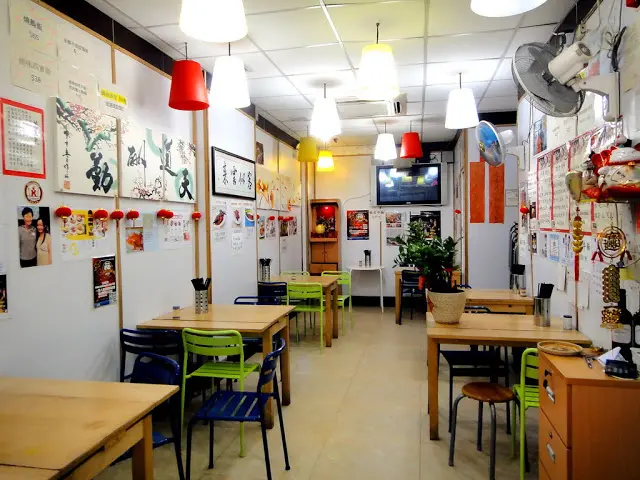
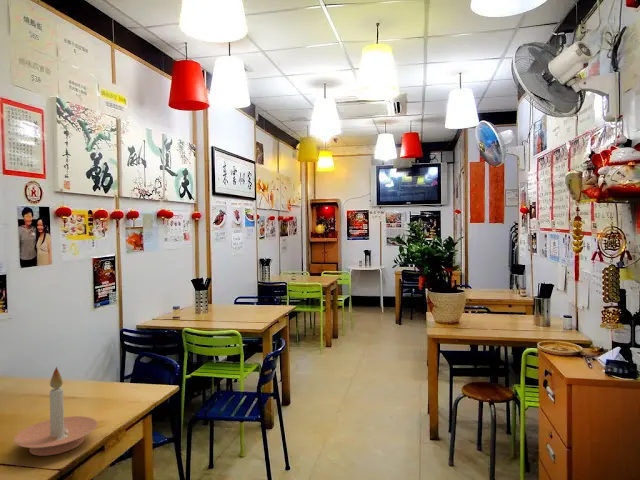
+ candle holder [13,366,98,457]
